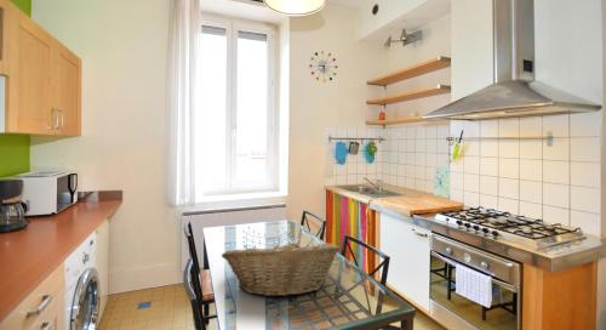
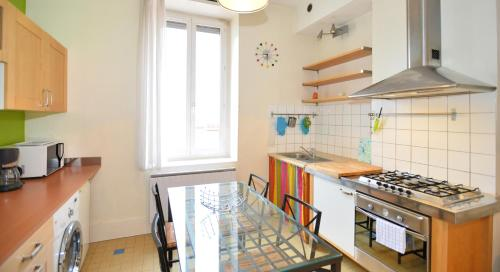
- fruit basket [221,239,341,297]
